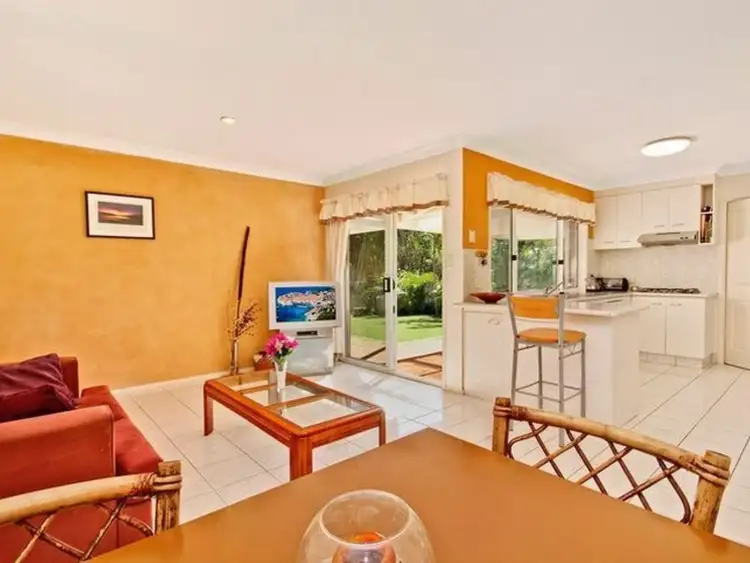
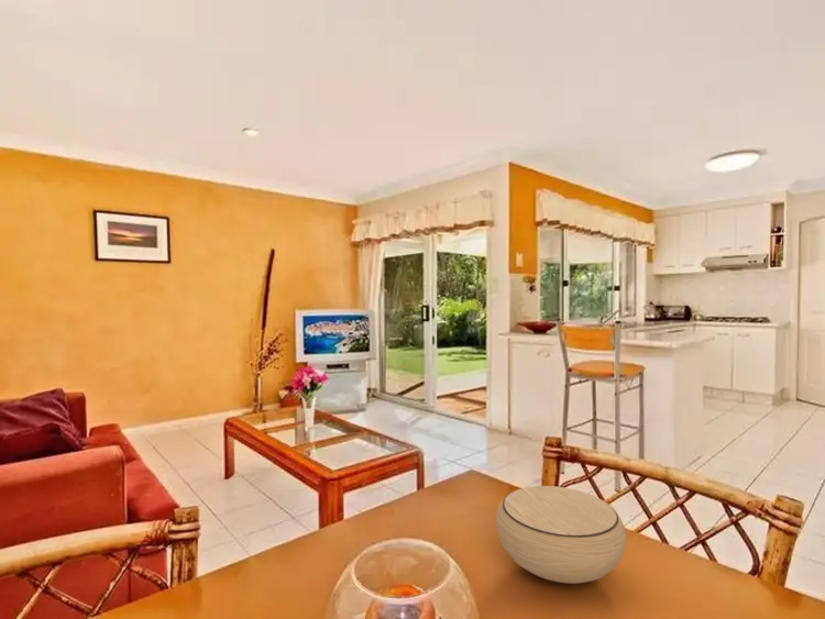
+ bowl [495,485,627,585]
